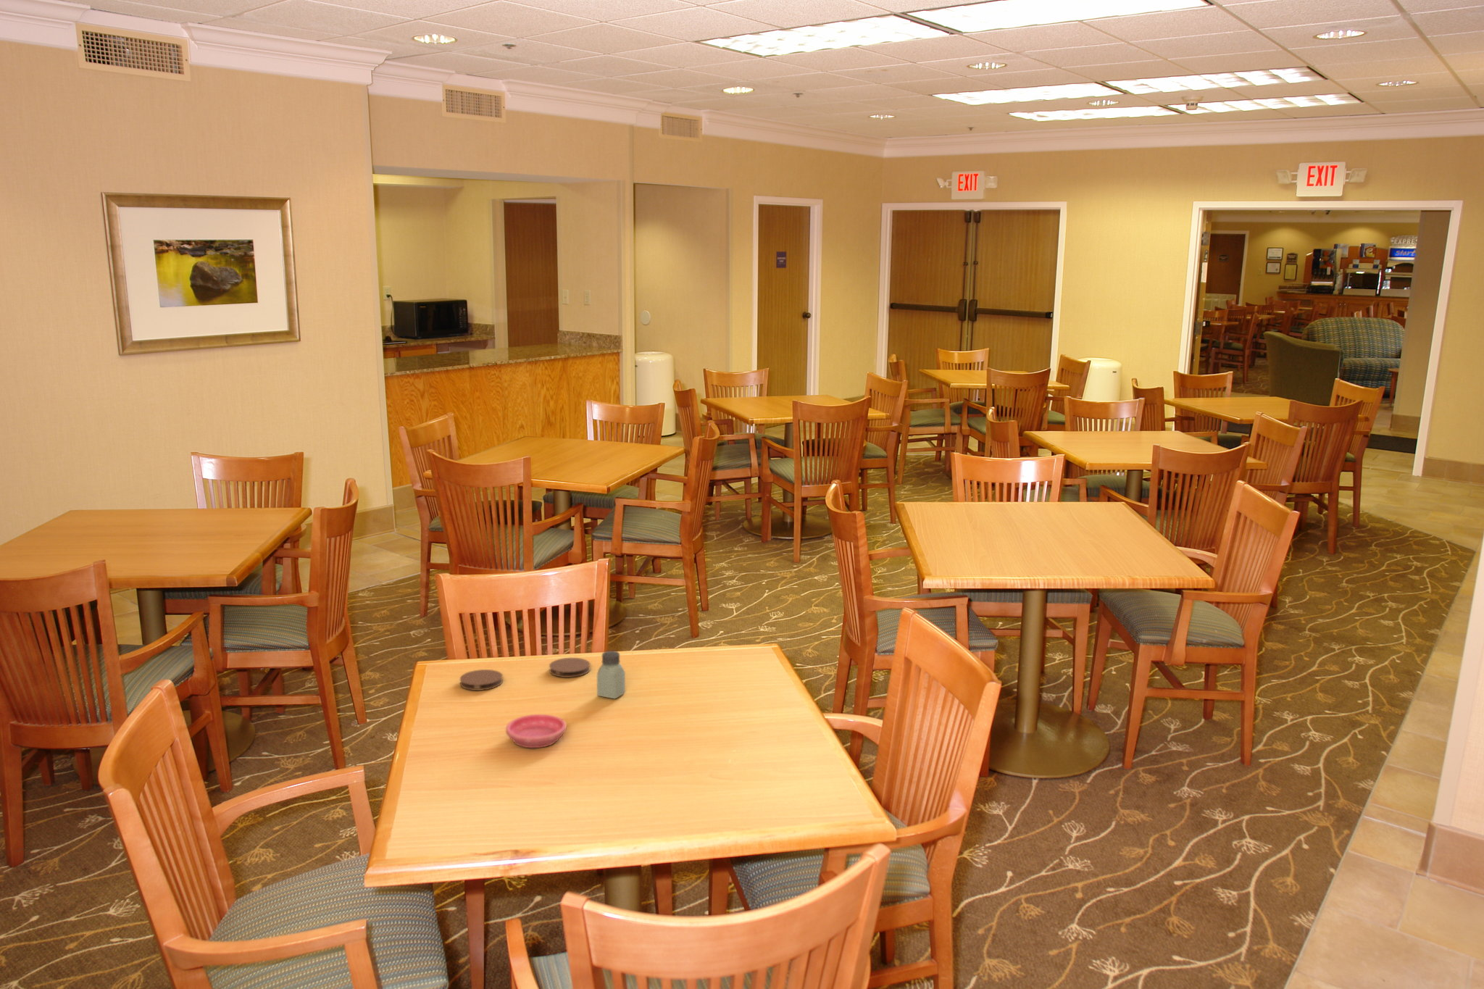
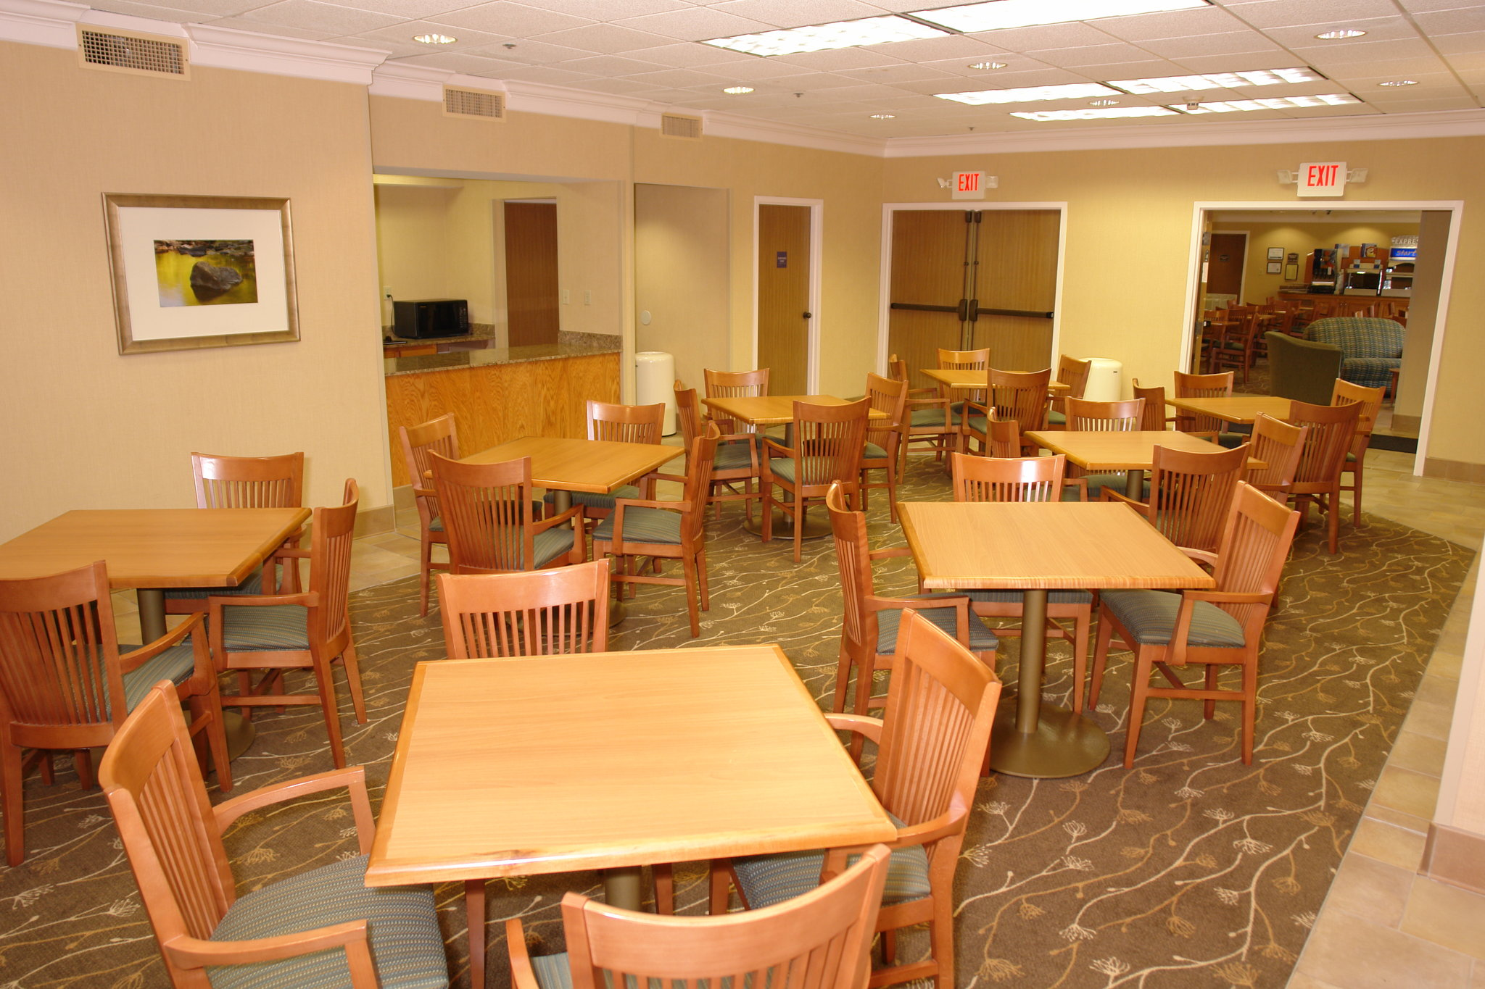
- saltshaker [596,650,626,700]
- coaster [548,657,590,678]
- saucer [505,714,567,748]
- coaster [459,669,503,691]
